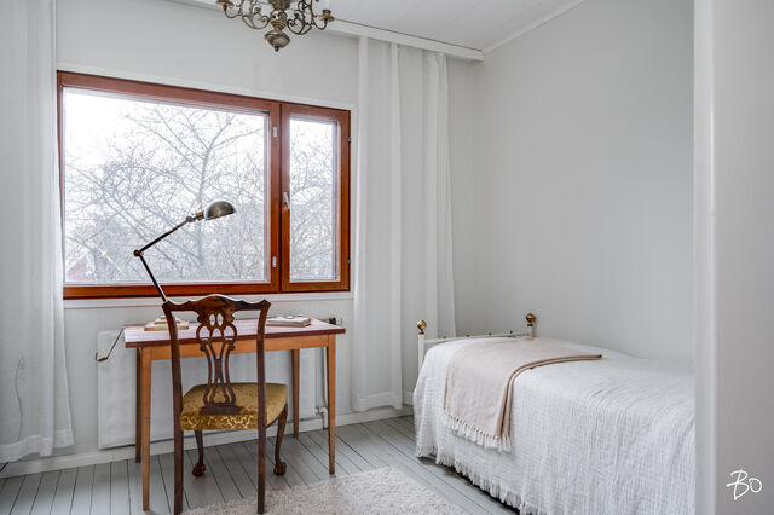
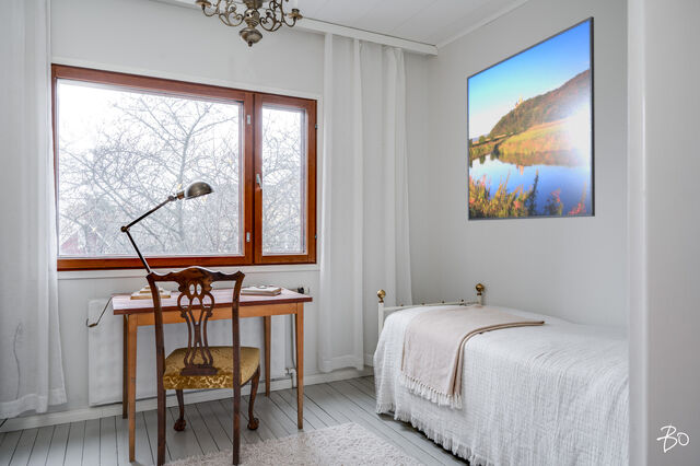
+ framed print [466,15,596,222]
